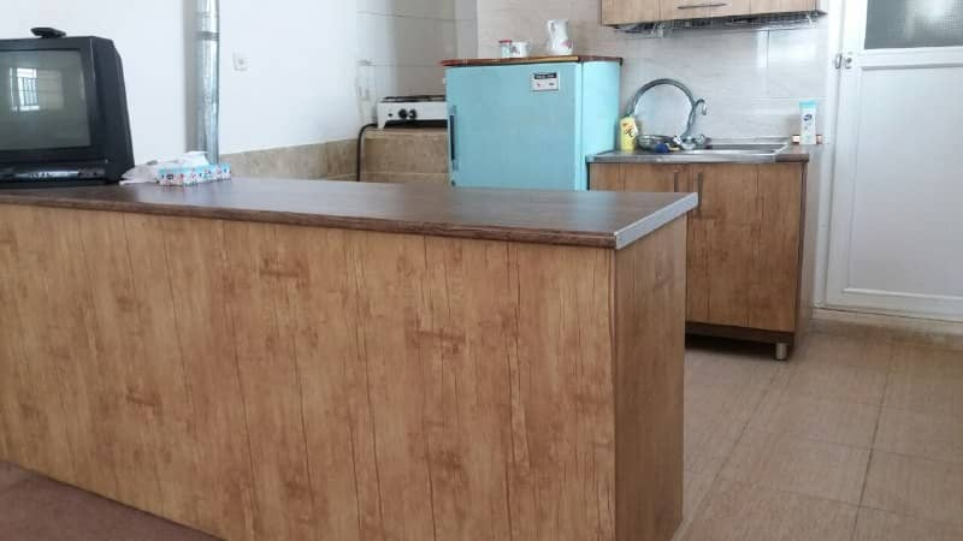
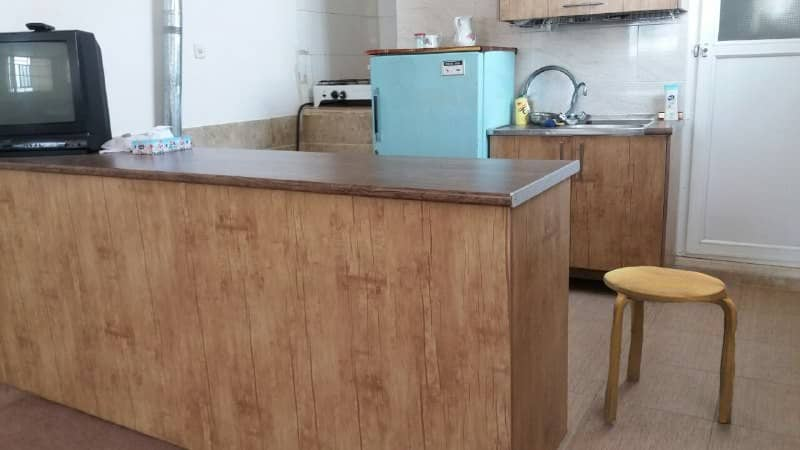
+ stool [602,265,739,424]
